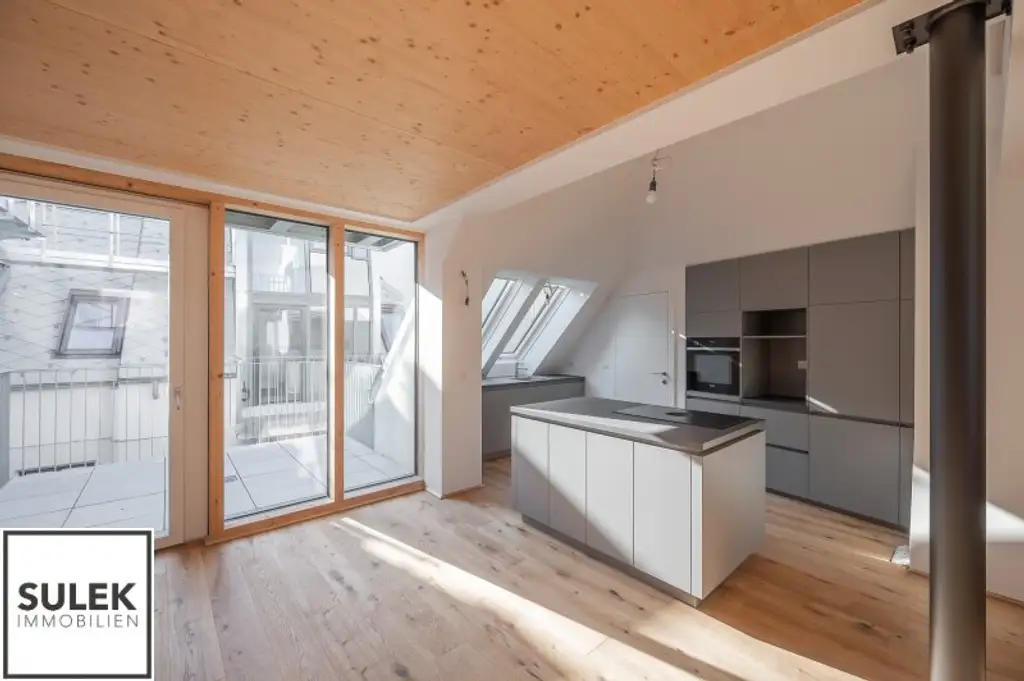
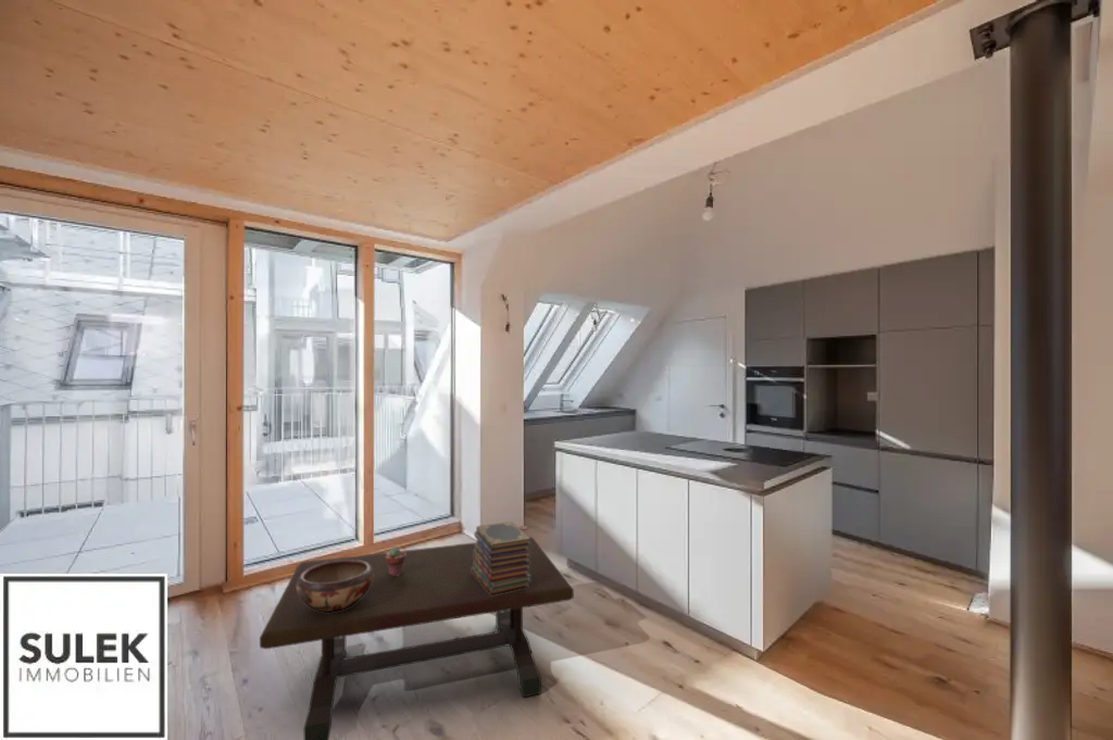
+ coffee table [259,536,575,740]
+ decorative bowl [297,560,373,613]
+ book stack [472,520,530,595]
+ potted succulent [386,547,407,576]
